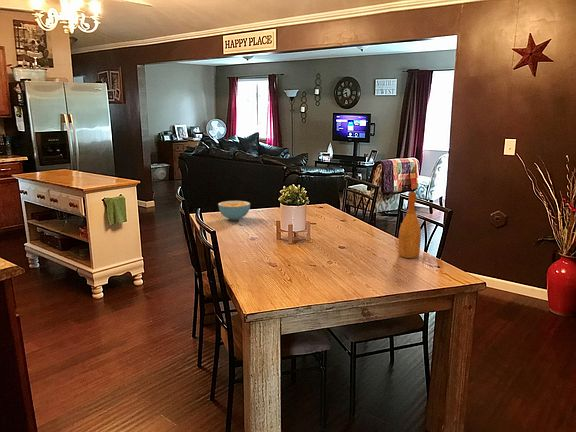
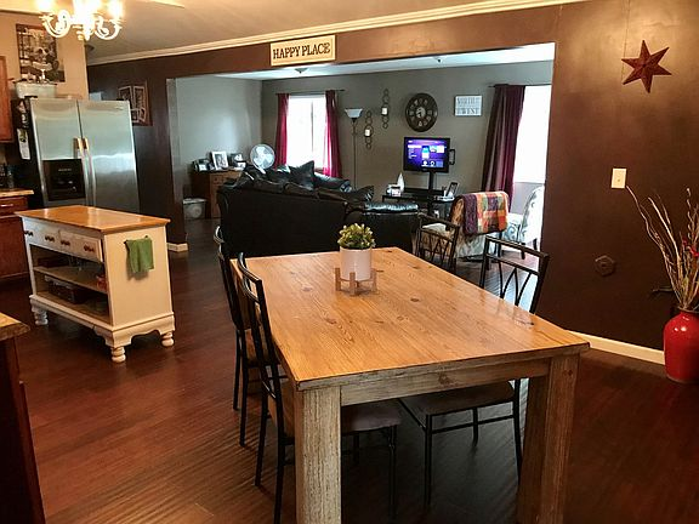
- cereal bowl [217,200,251,221]
- wine bottle [397,191,422,259]
